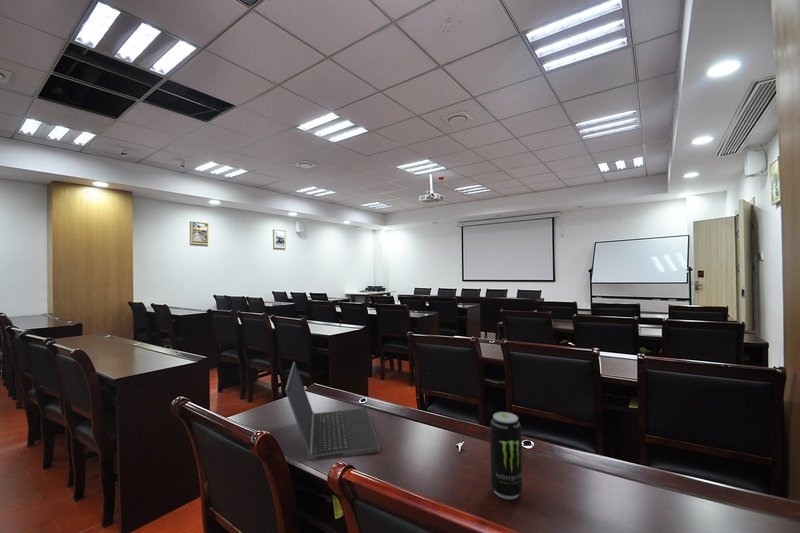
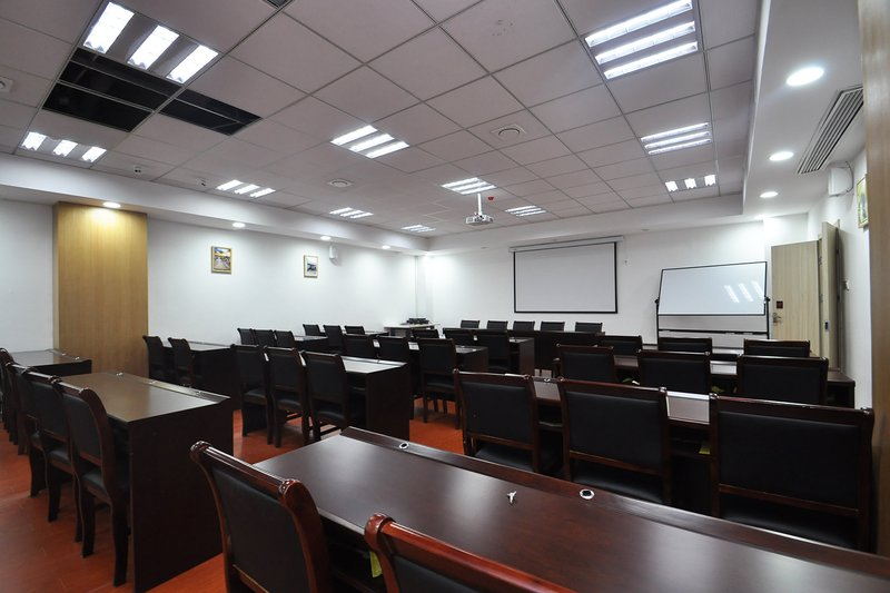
- beverage can [489,411,523,500]
- laptop computer [284,361,381,461]
